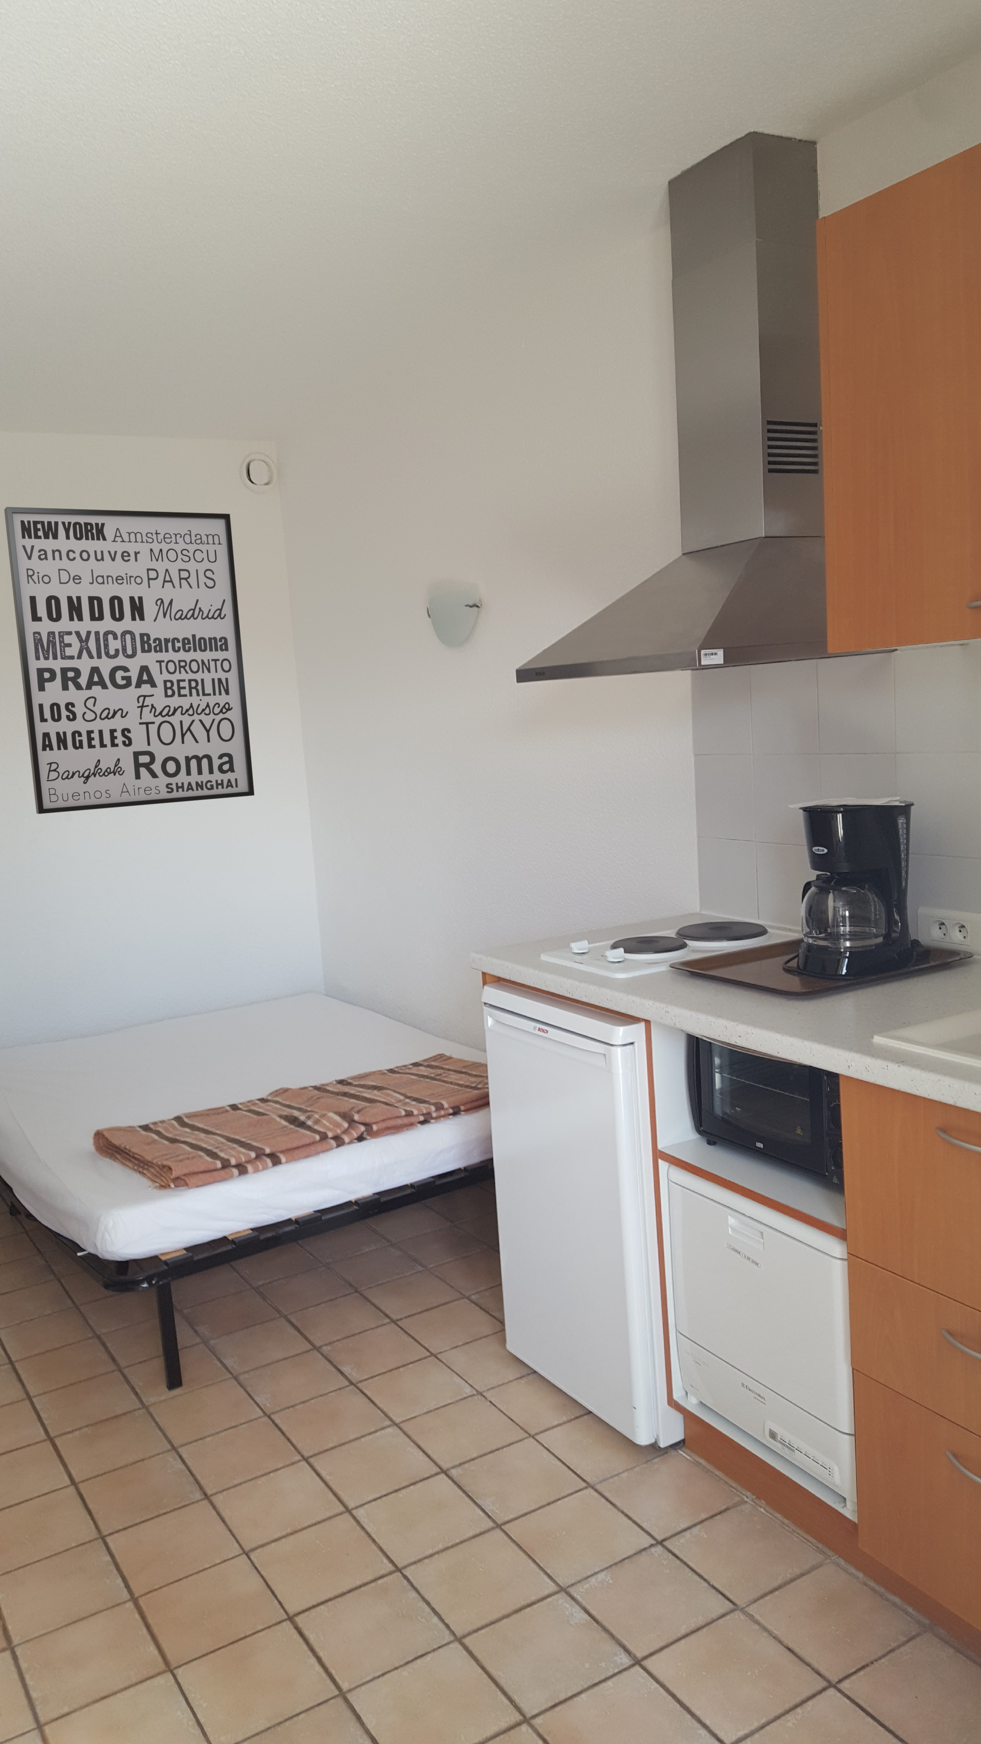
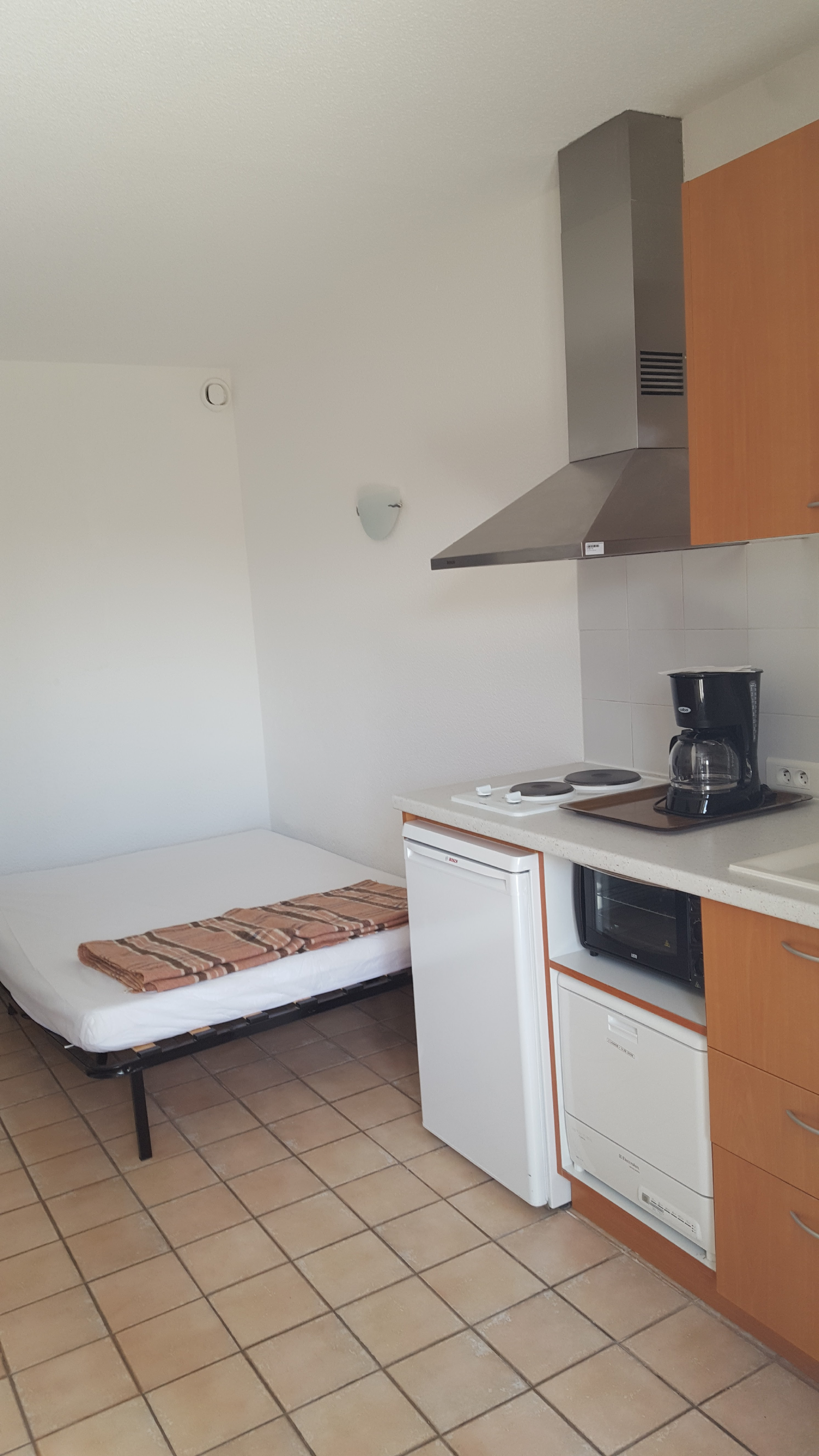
- wall art [4,507,255,815]
